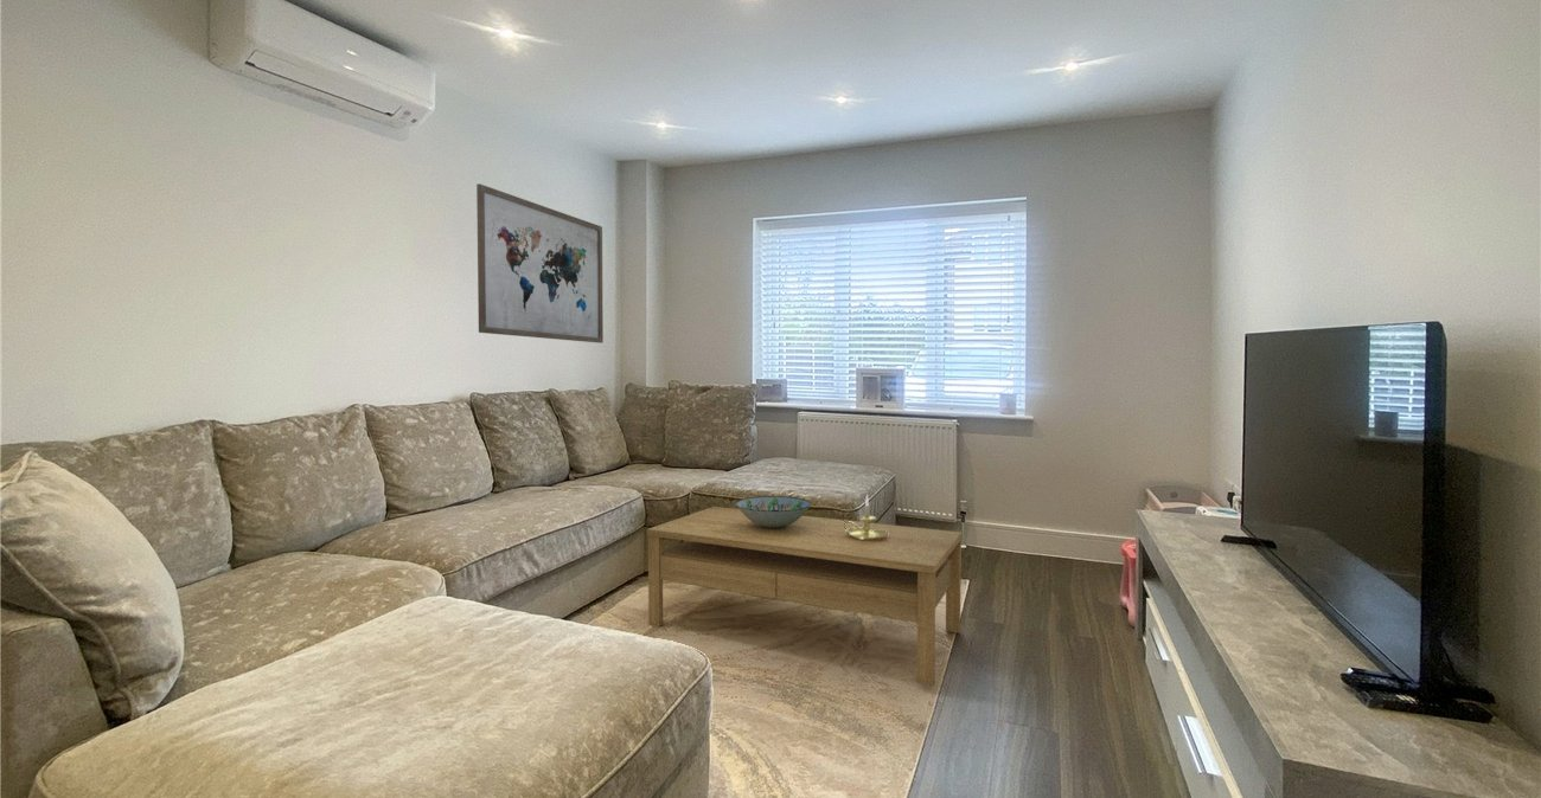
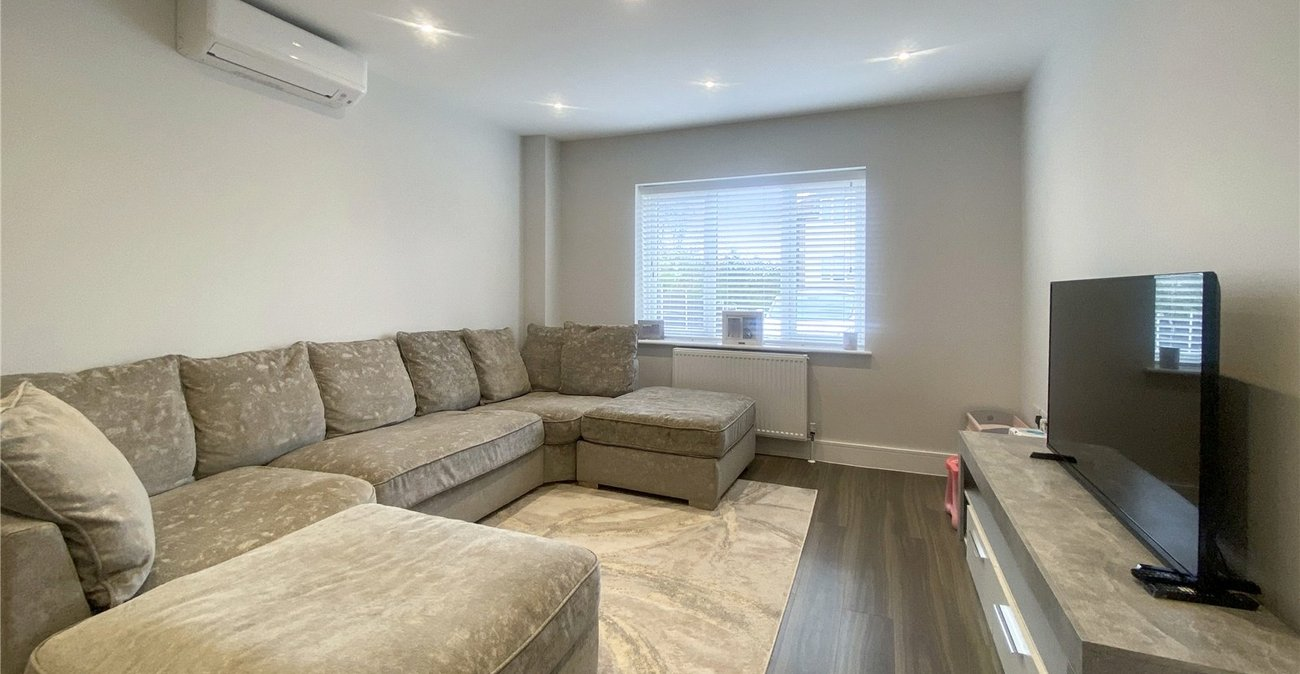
- candle holder [840,493,888,541]
- wall art [475,182,605,345]
- coffee table [646,506,964,687]
- decorative bowl [735,495,812,528]
